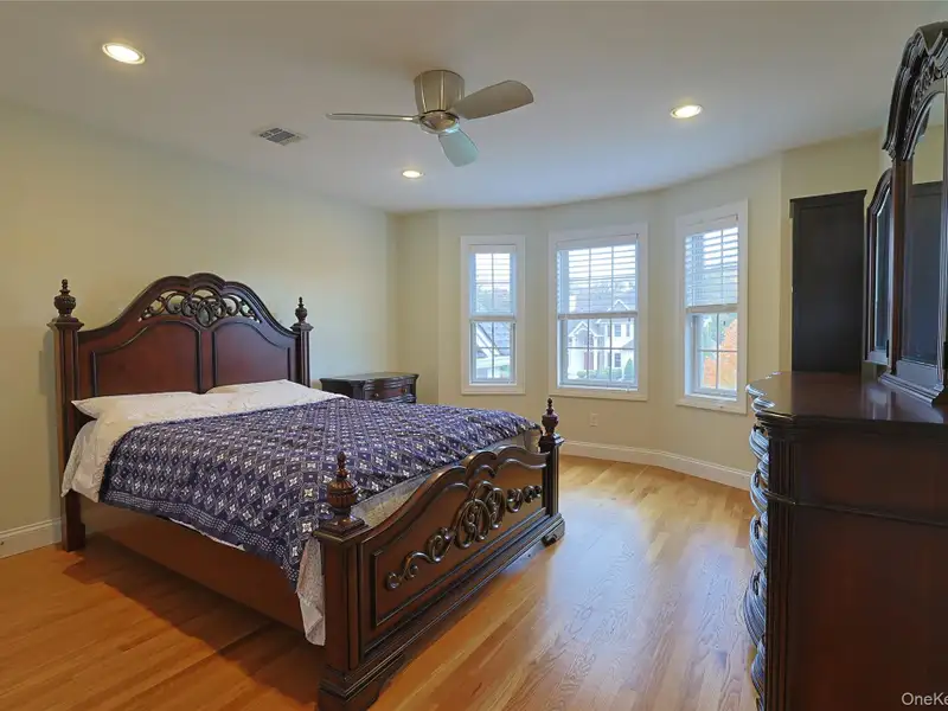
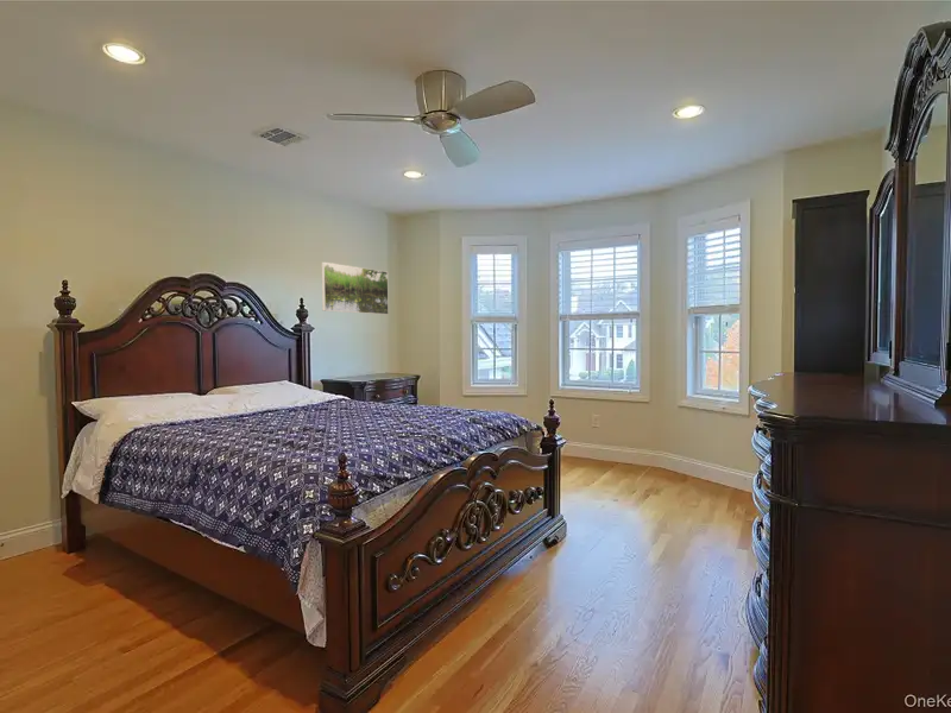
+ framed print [321,261,390,316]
